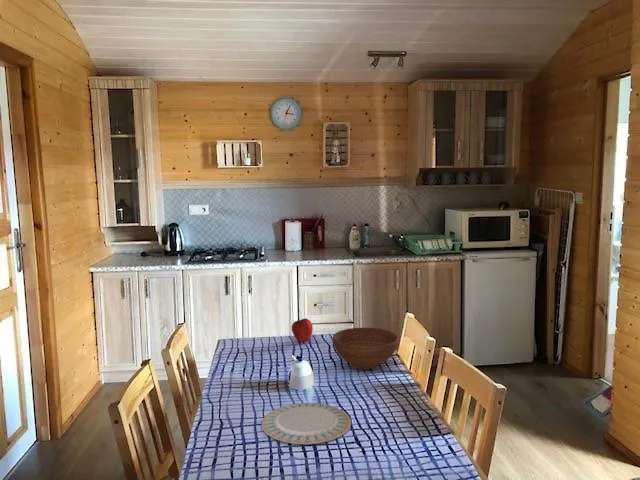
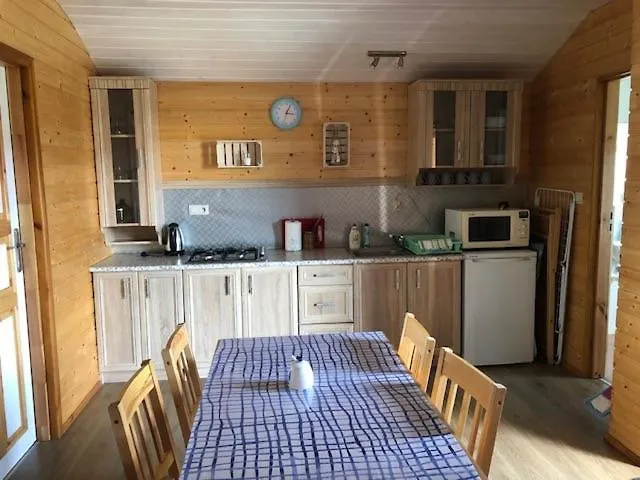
- chinaware [261,402,352,445]
- apple [291,318,314,343]
- bowl [332,327,399,370]
